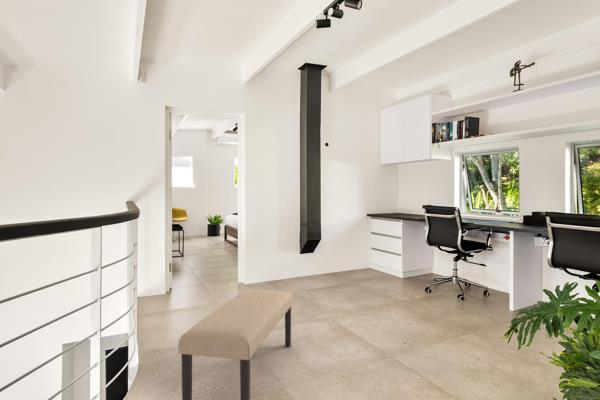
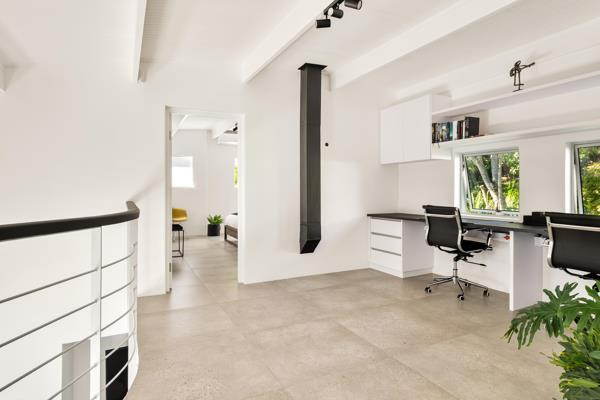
- bench [177,288,294,400]
